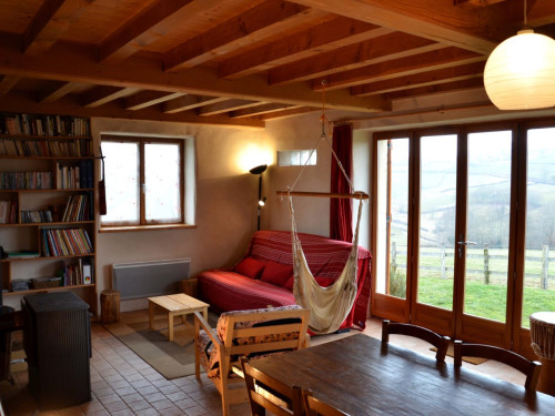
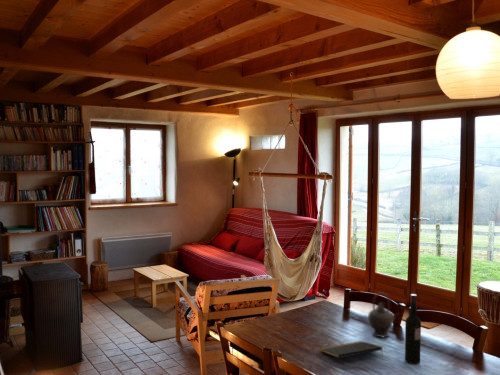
+ teapot [367,291,401,338]
+ notepad [319,340,384,359]
+ wine bottle [404,293,422,365]
